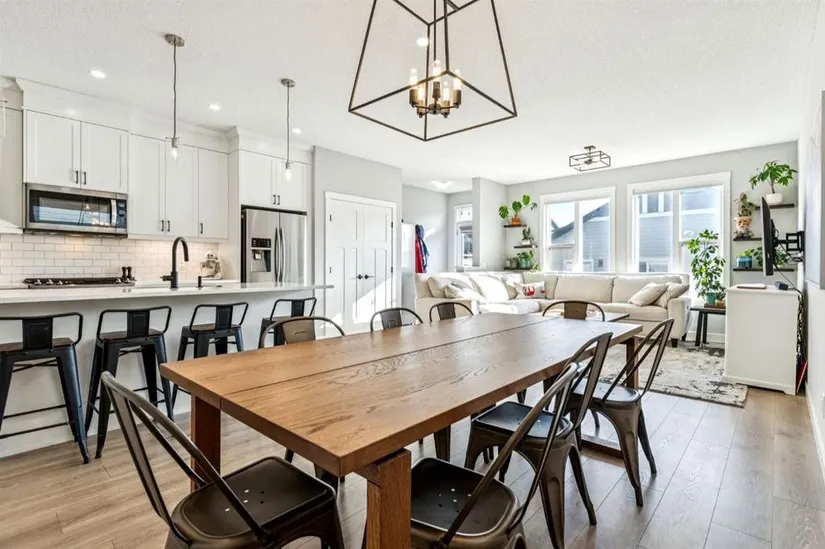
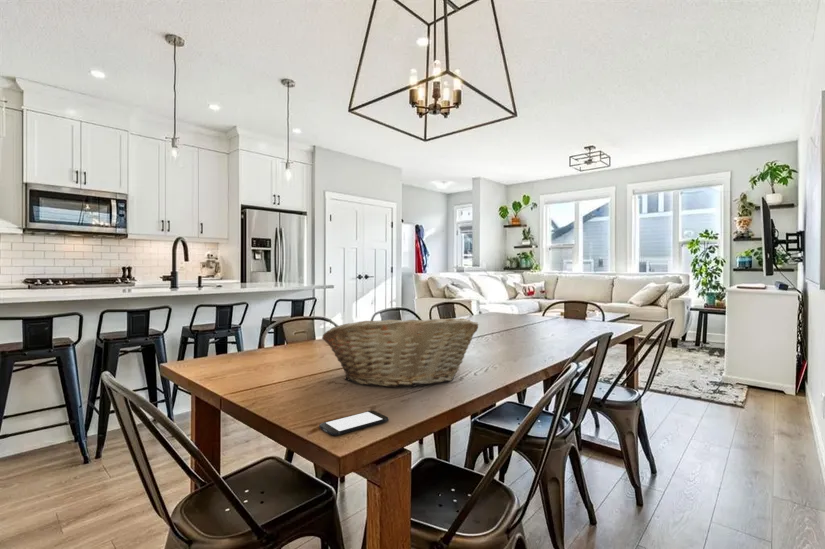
+ smartphone [318,410,390,436]
+ fruit basket [321,317,480,388]
